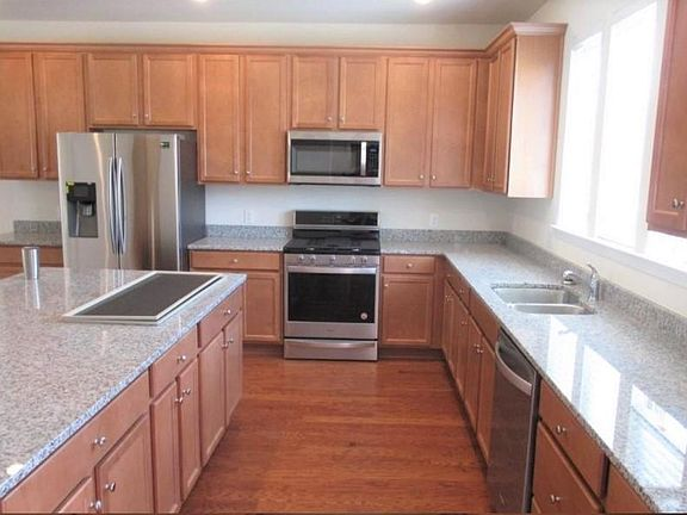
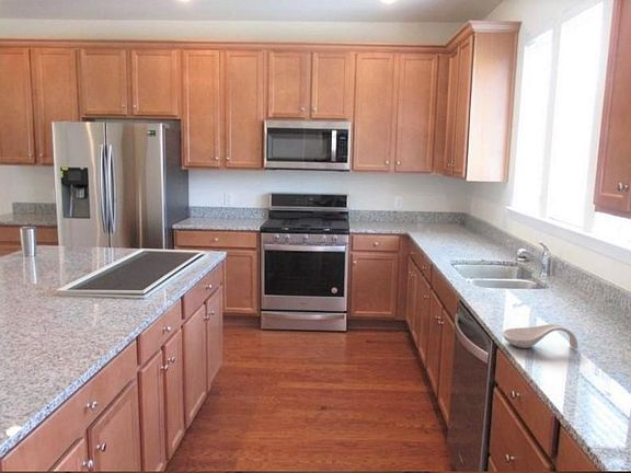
+ spoon rest [502,323,578,349]
